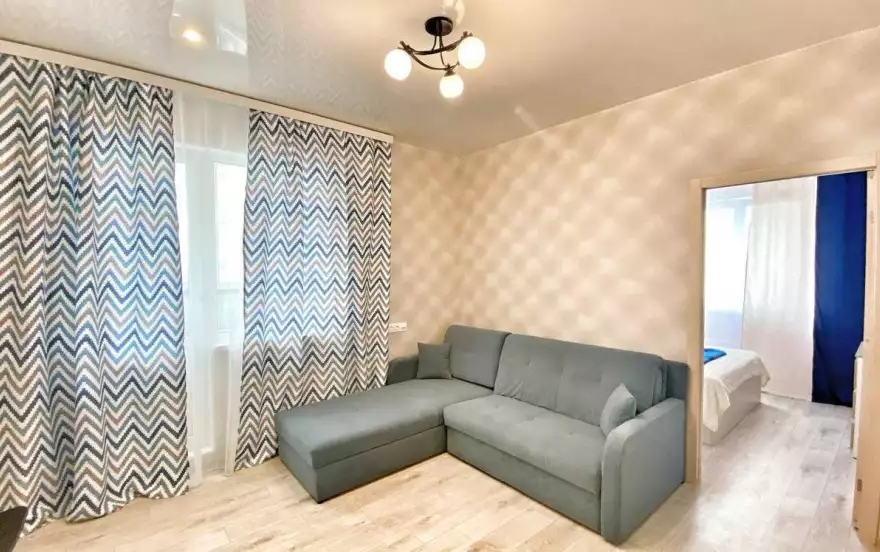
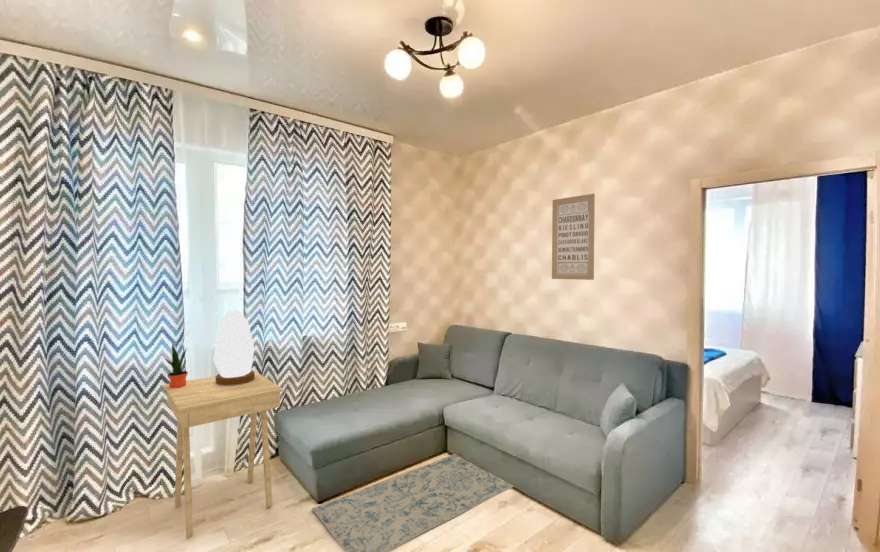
+ rug [311,453,515,552]
+ wall art [551,193,596,281]
+ table lamp [212,309,255,386]
+ potted plant [164,343,189,388]
+ side table [163,369,284,539]
